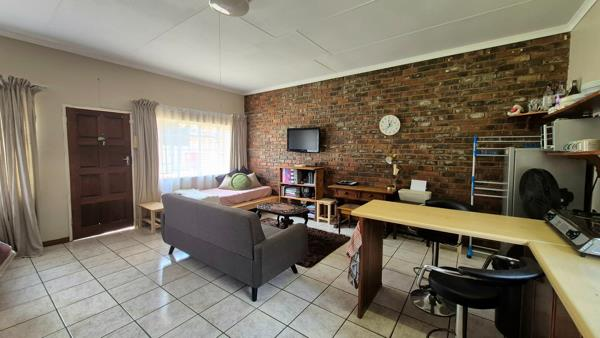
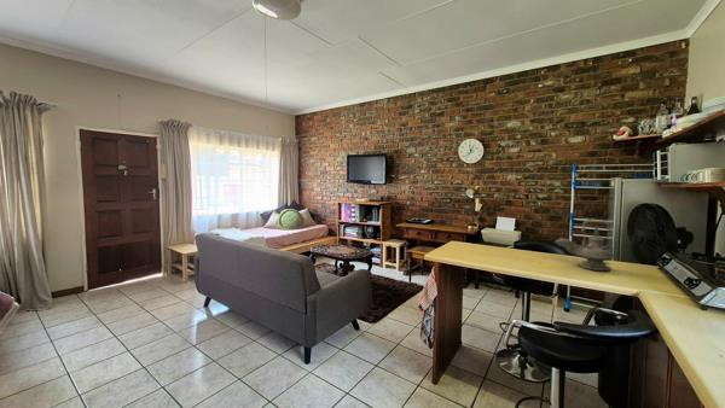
+ teapot [553,218,616,272]
